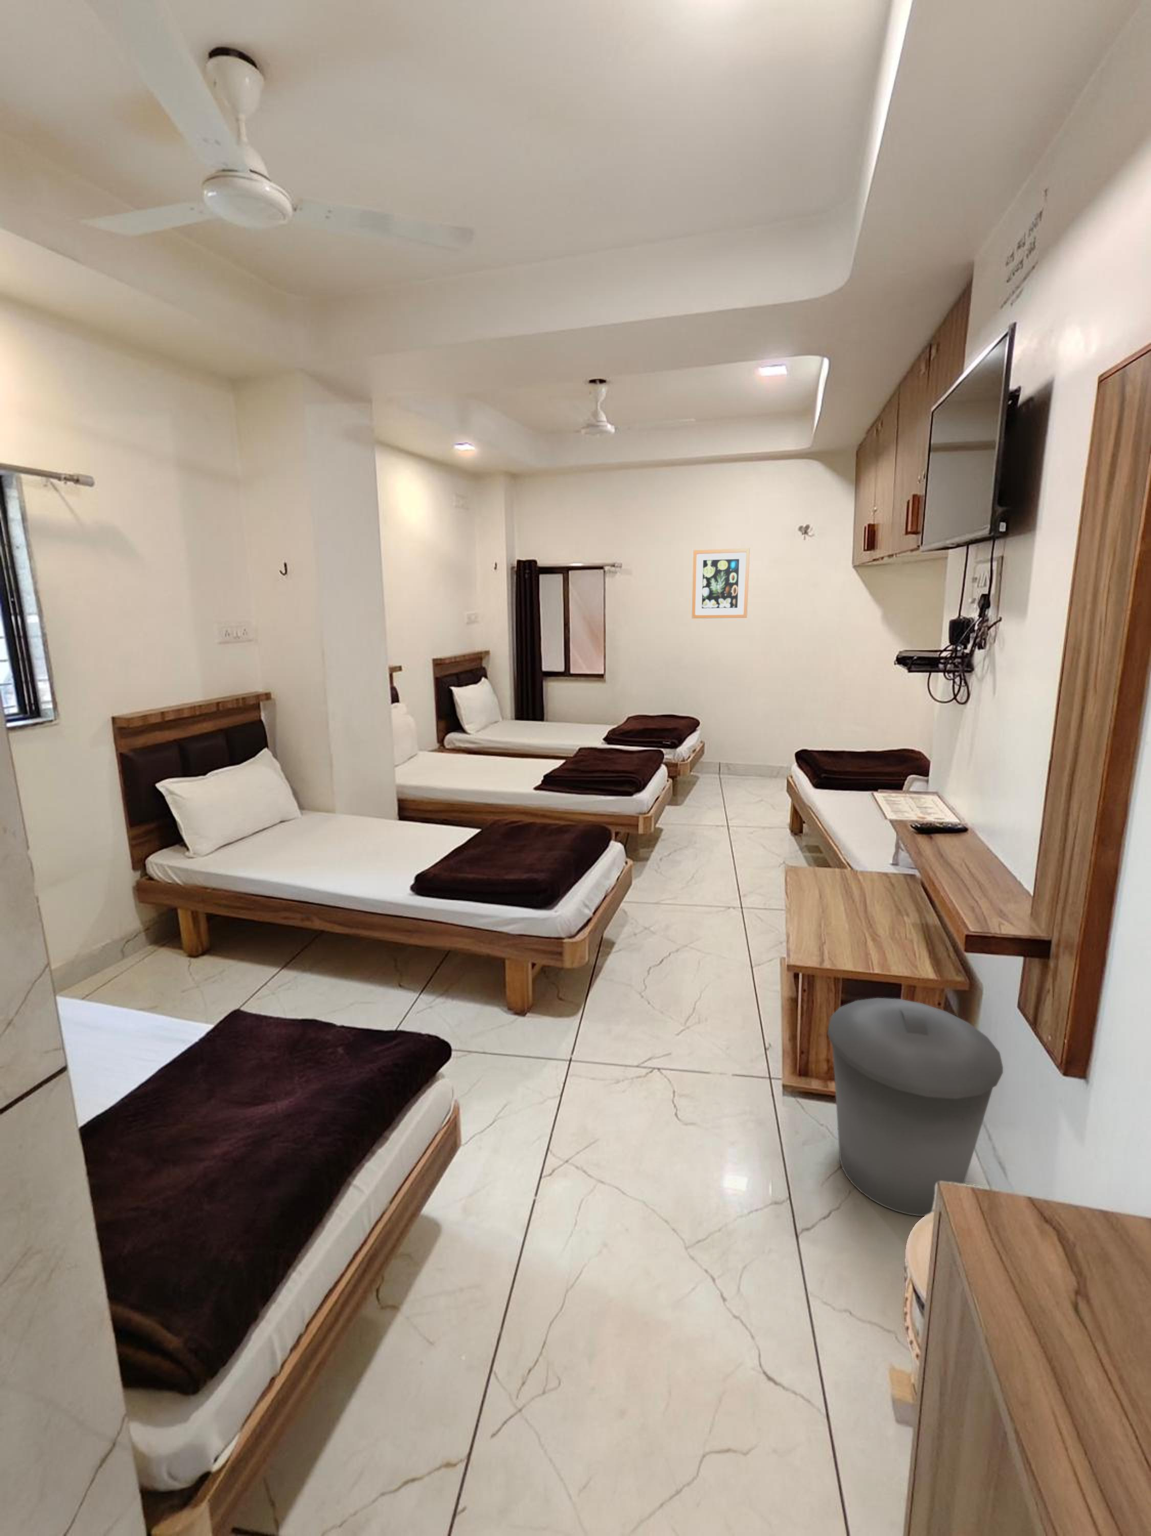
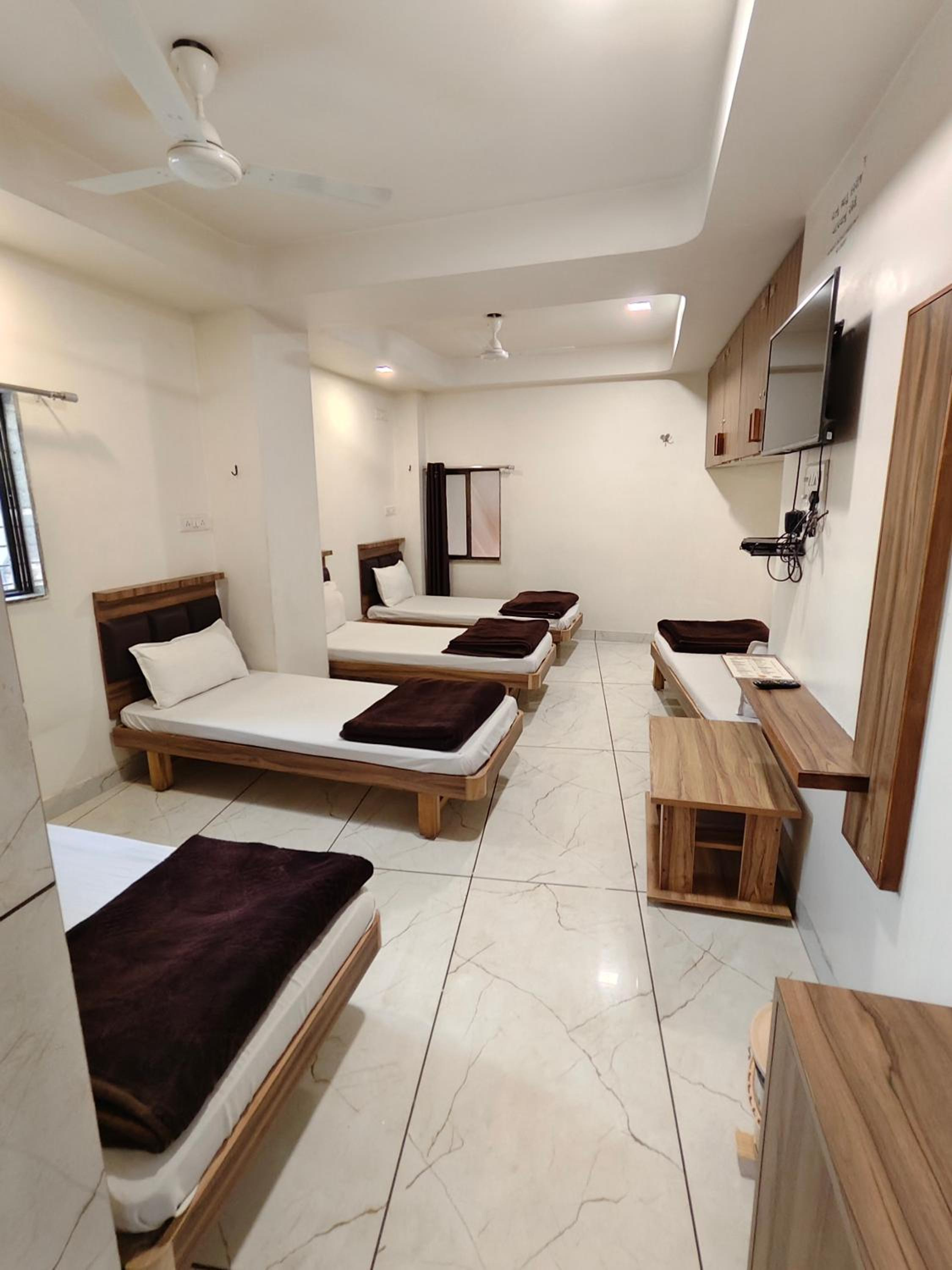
- wall art [692,548,751,619]
- trash can [827,998,1003,1217]
